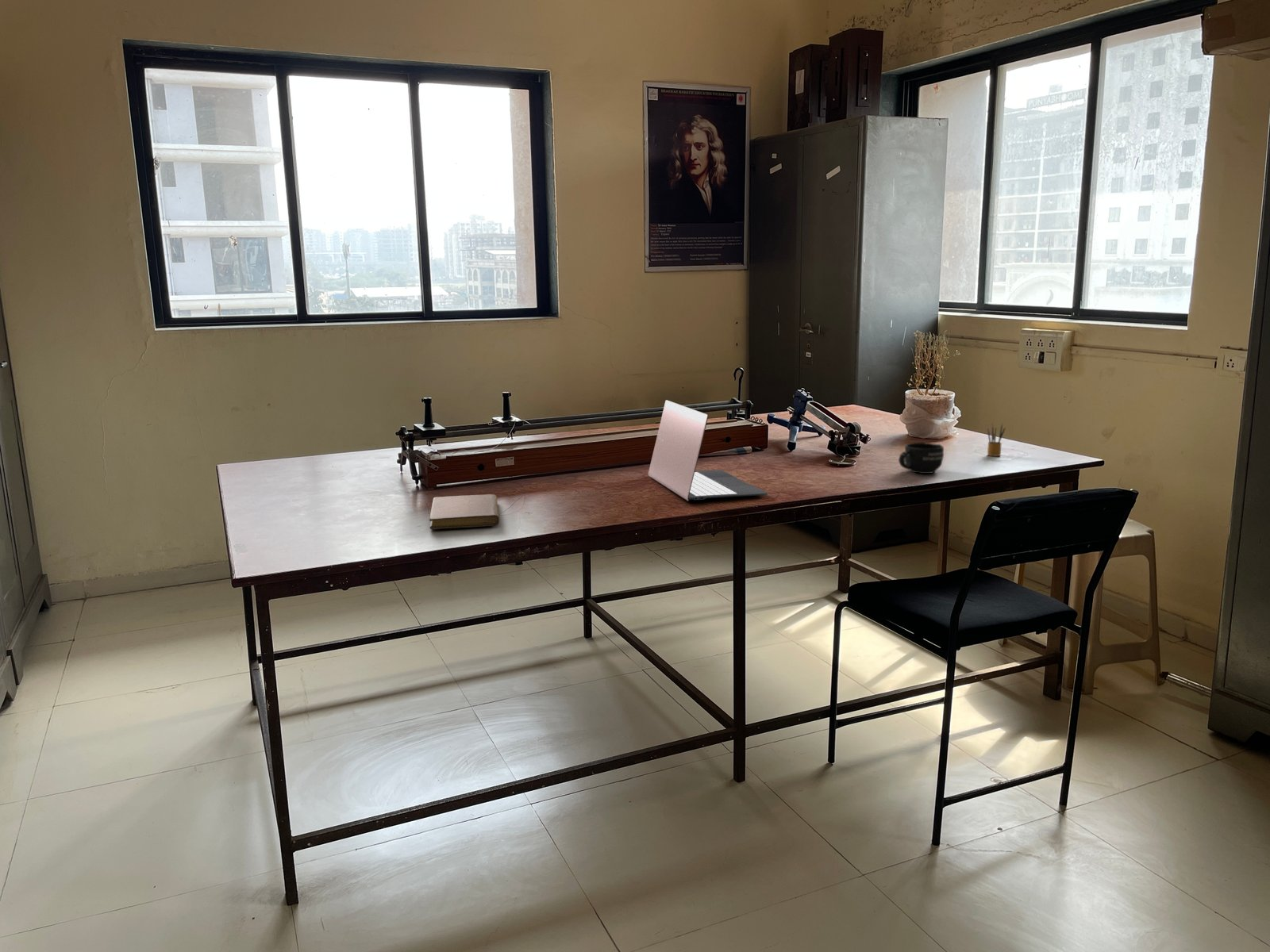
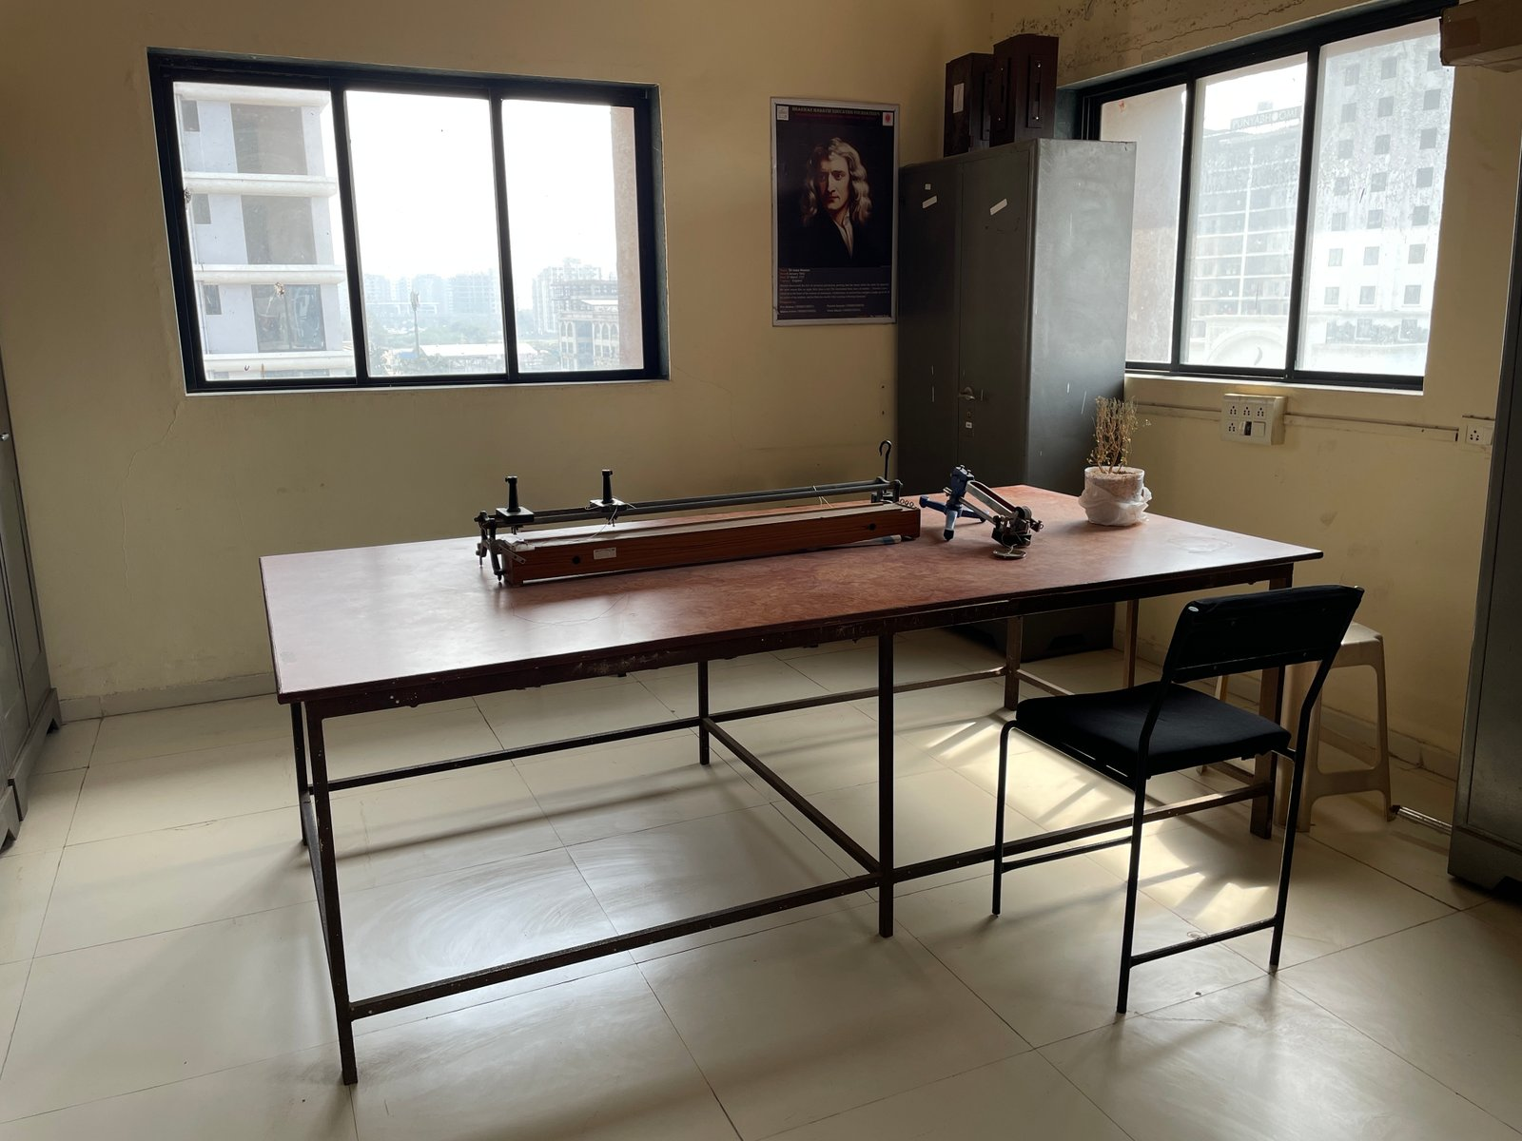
- laptop [648,399,768,501]
- mug [898,442,945,474]
- notebook [429,493,500,530]
- pencil box [986,423,1006,457]
